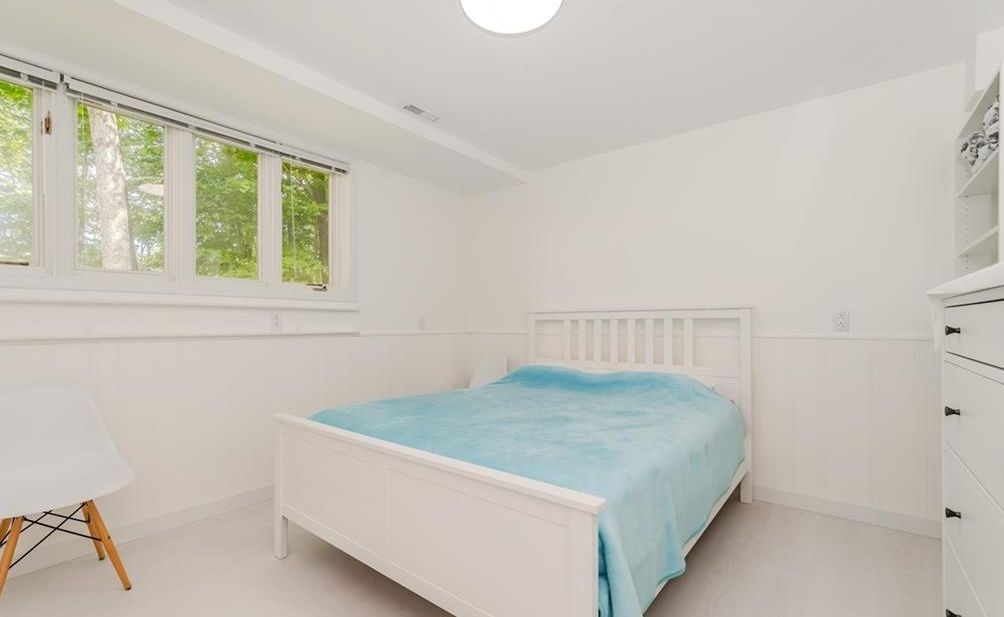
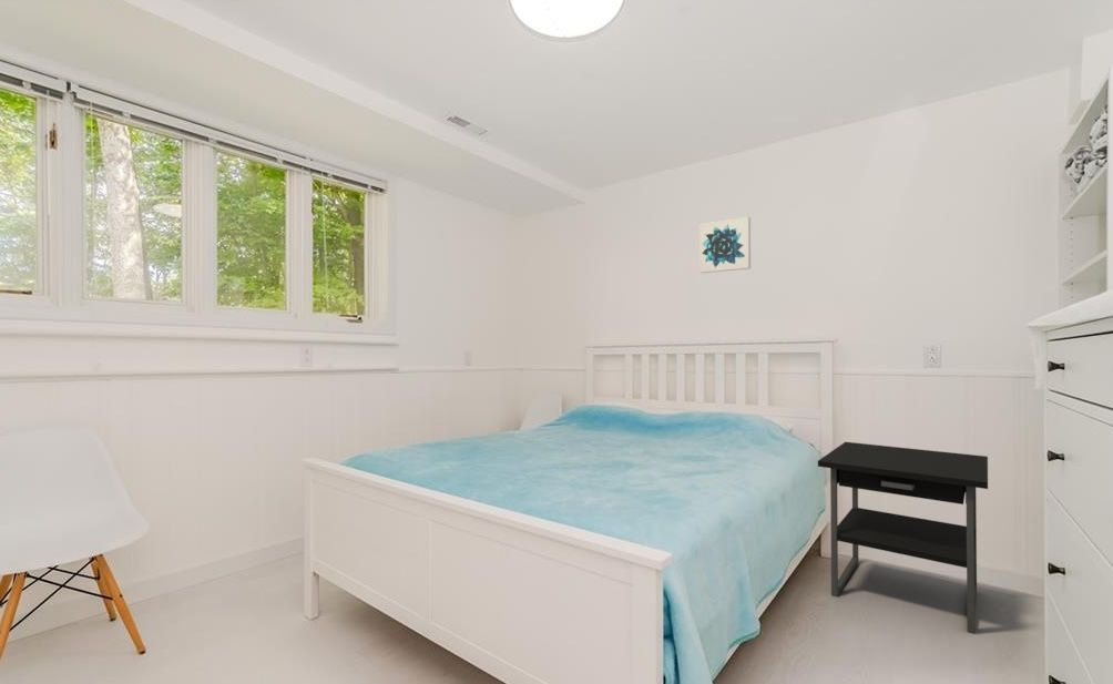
+ nightstand [817,441,989,635]
+ wall art [698,216,752,274]
